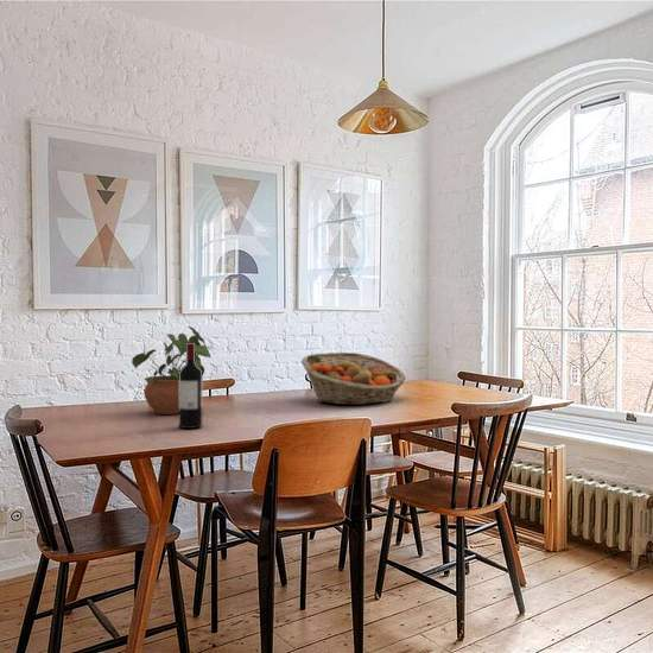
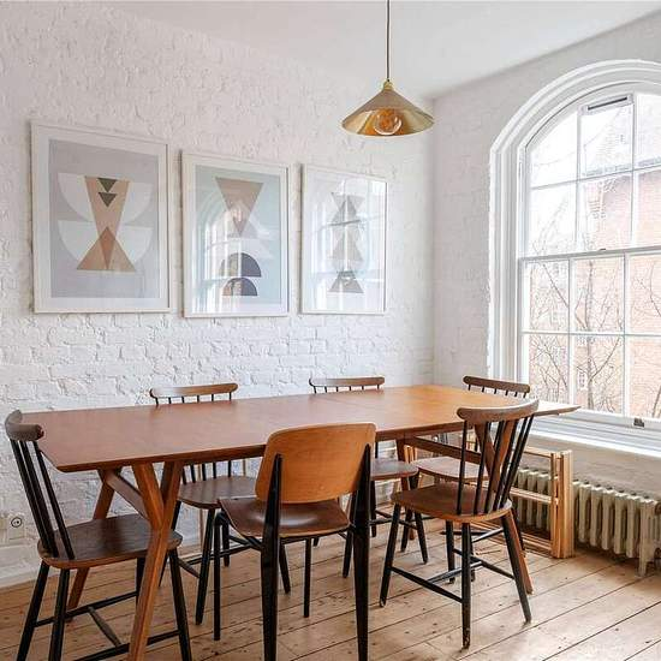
- fruit basket [300,351,407,406]
- potted plant [131,325,213,416]
- wine bottle [178,343,203,430]
